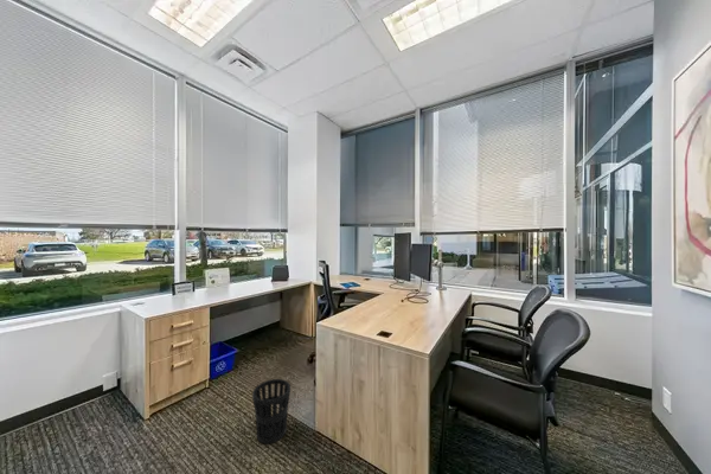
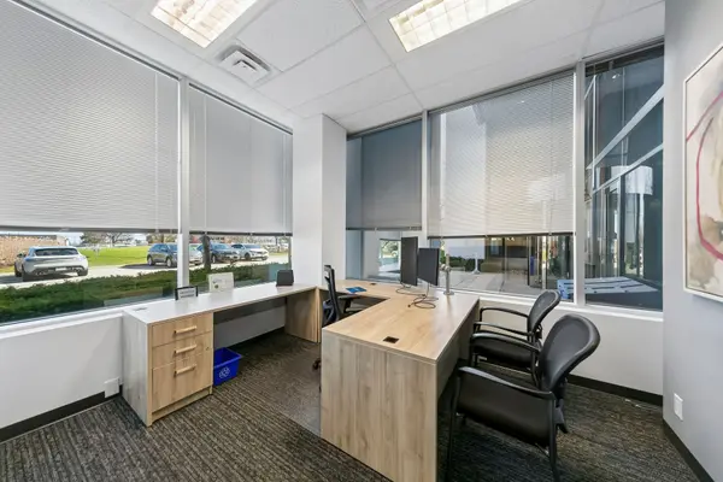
- wastebasket [251,378,292,444]
